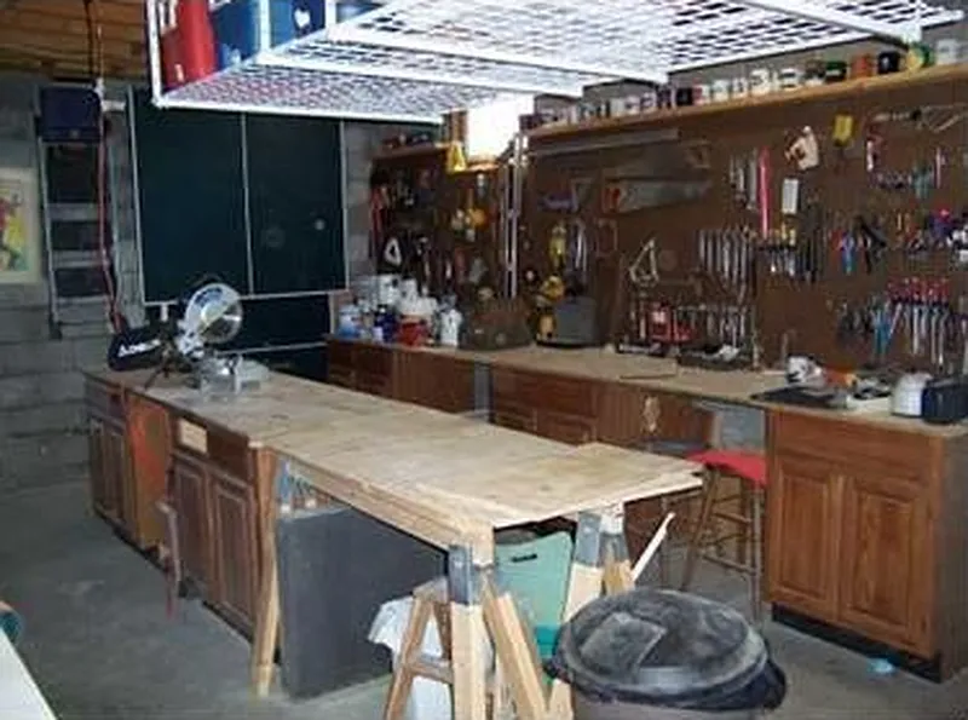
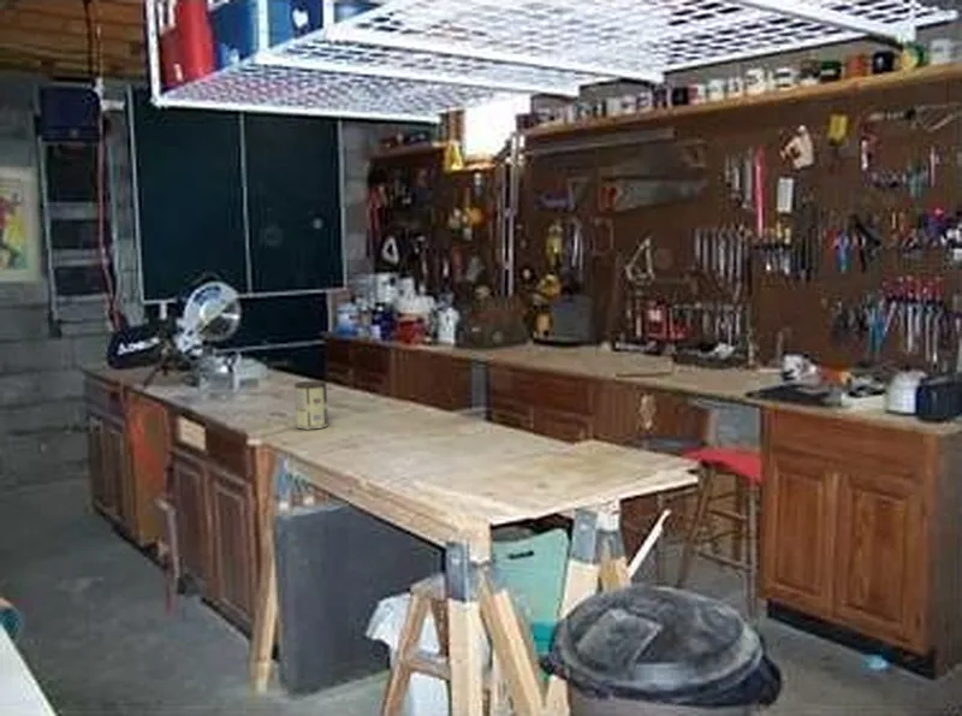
+ coffee can [293,379,329,430]
